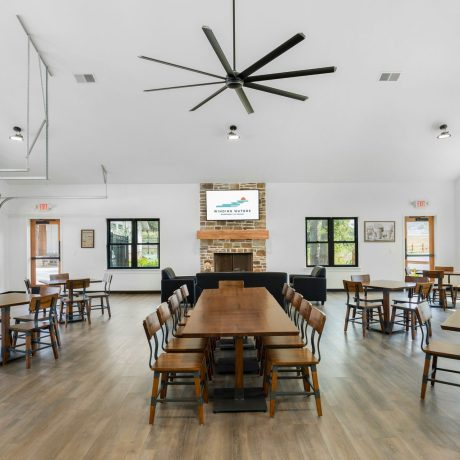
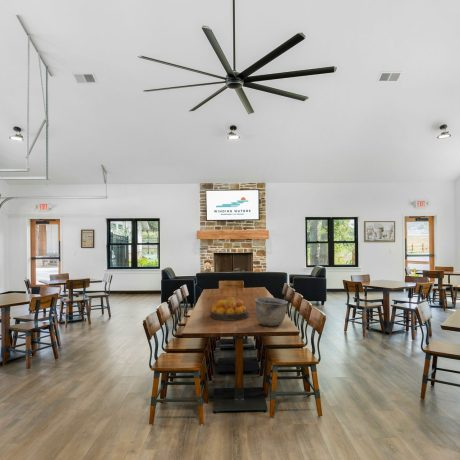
+ fruit bowl [209,296,250,322]
+ bowl [254,296,289,327]
